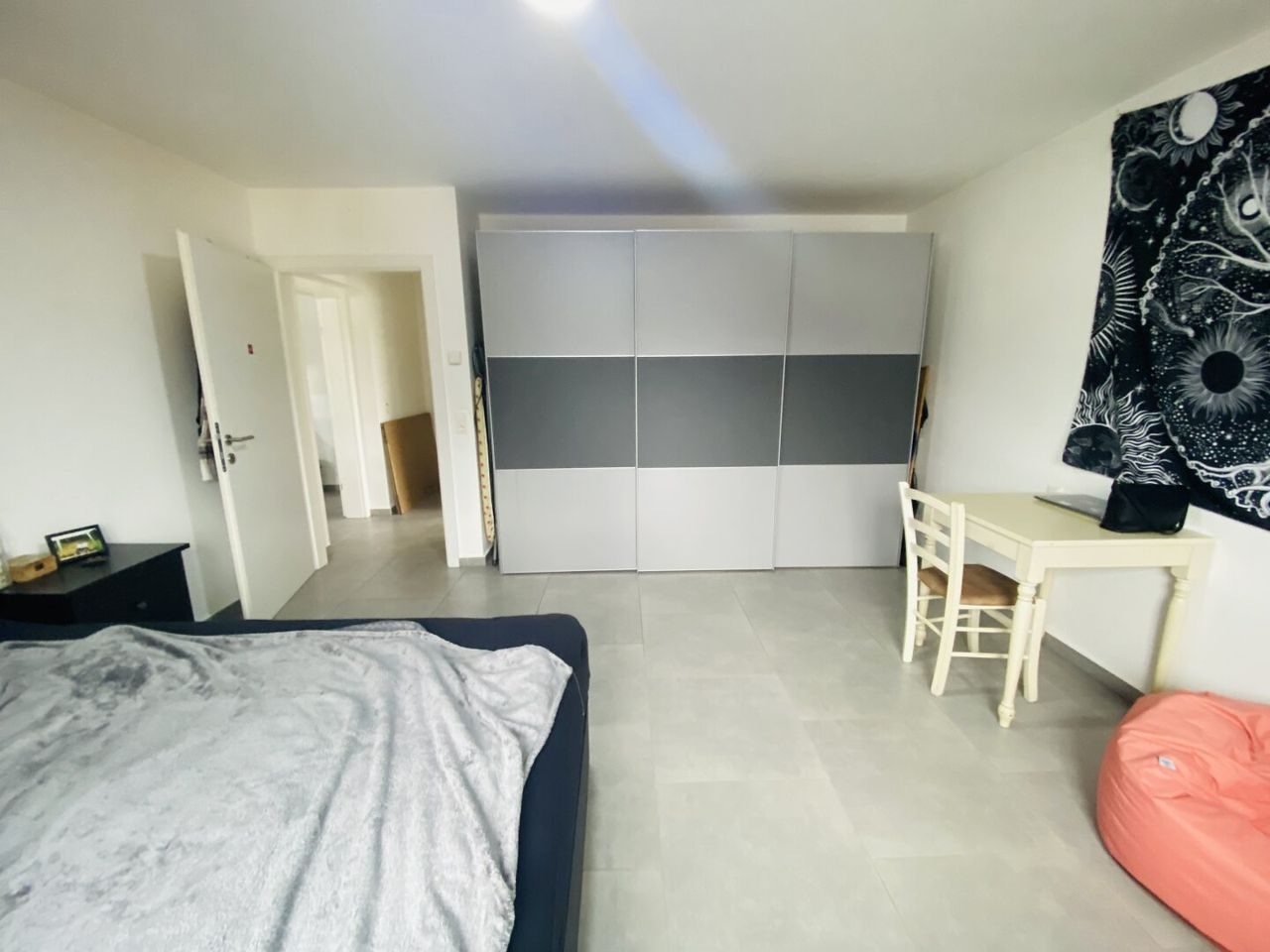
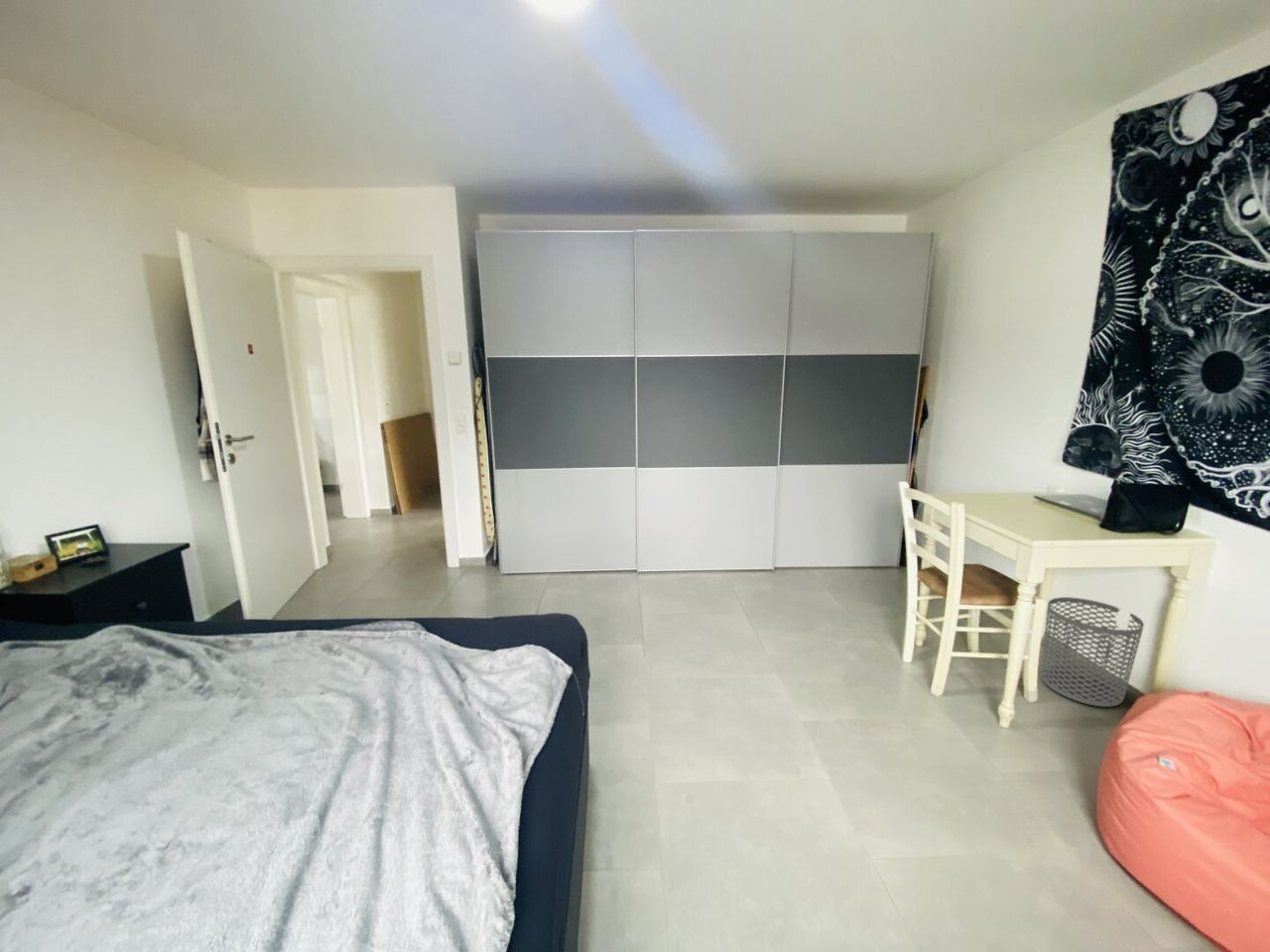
+ waste bin [1040,596,1145,708]
